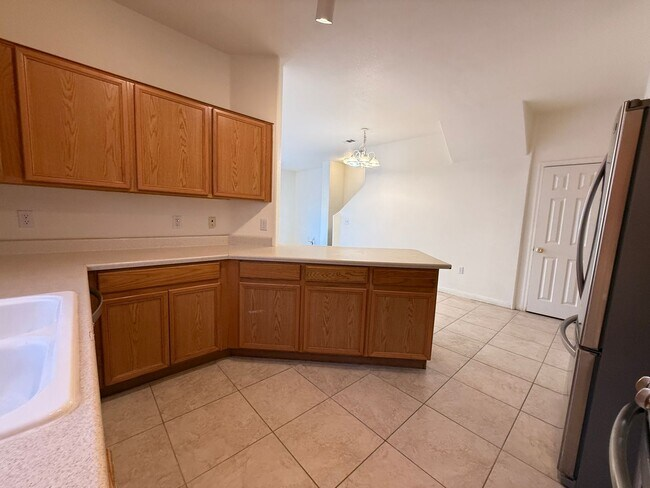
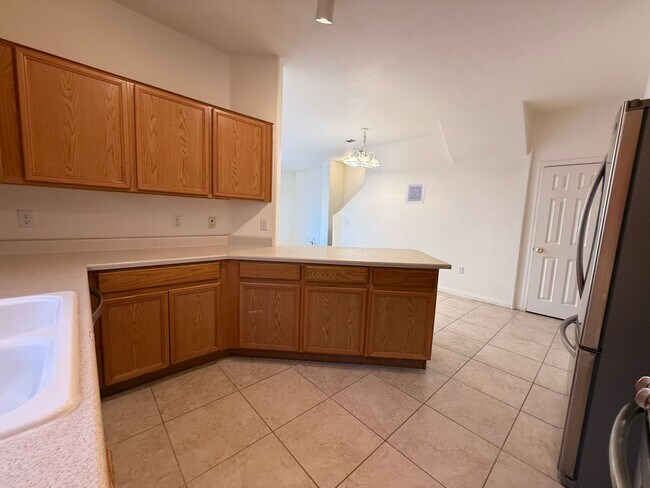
+ wall art [404,181,427,204]
